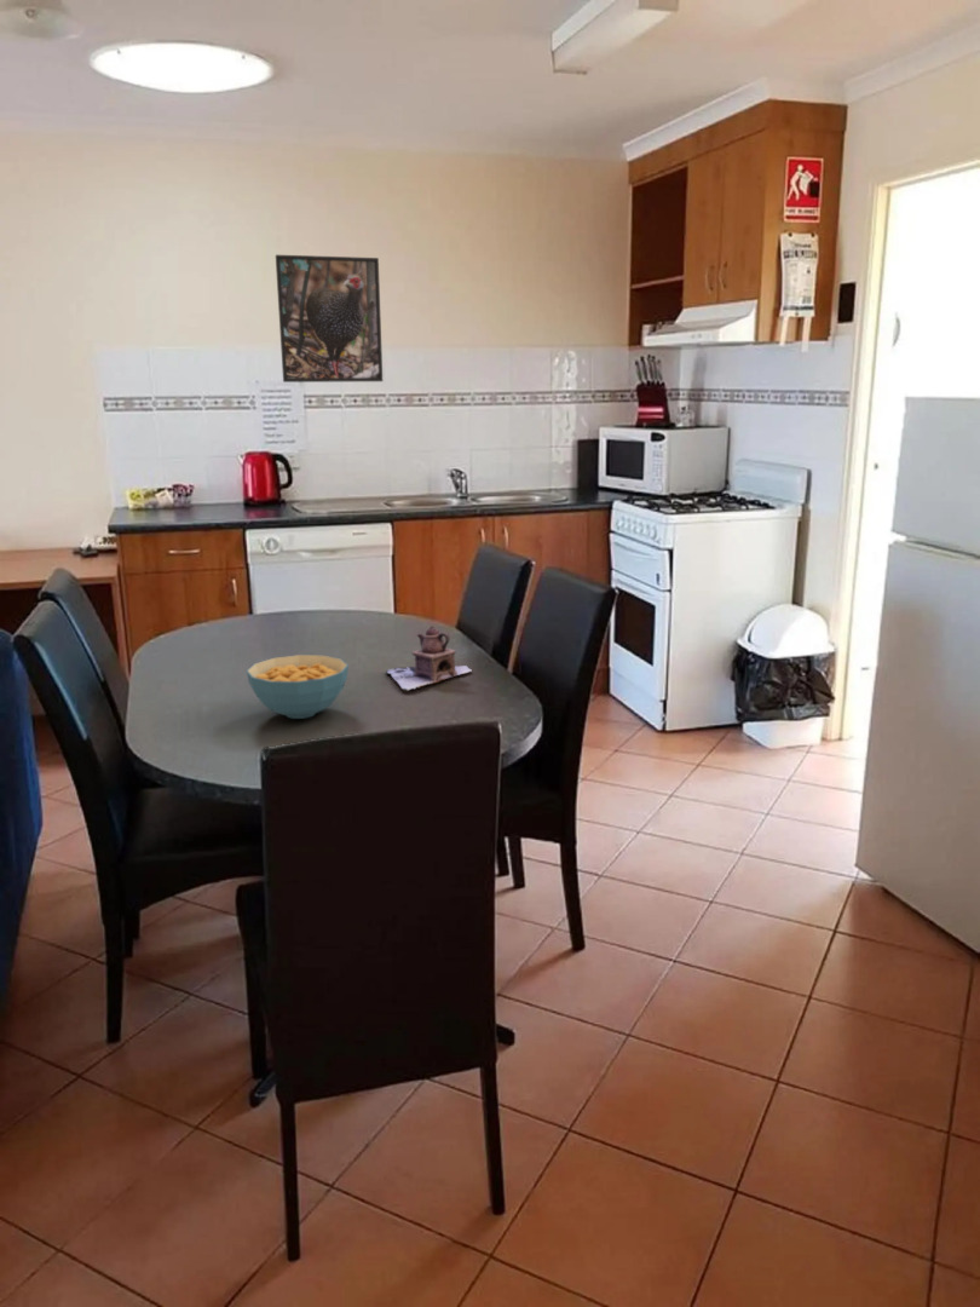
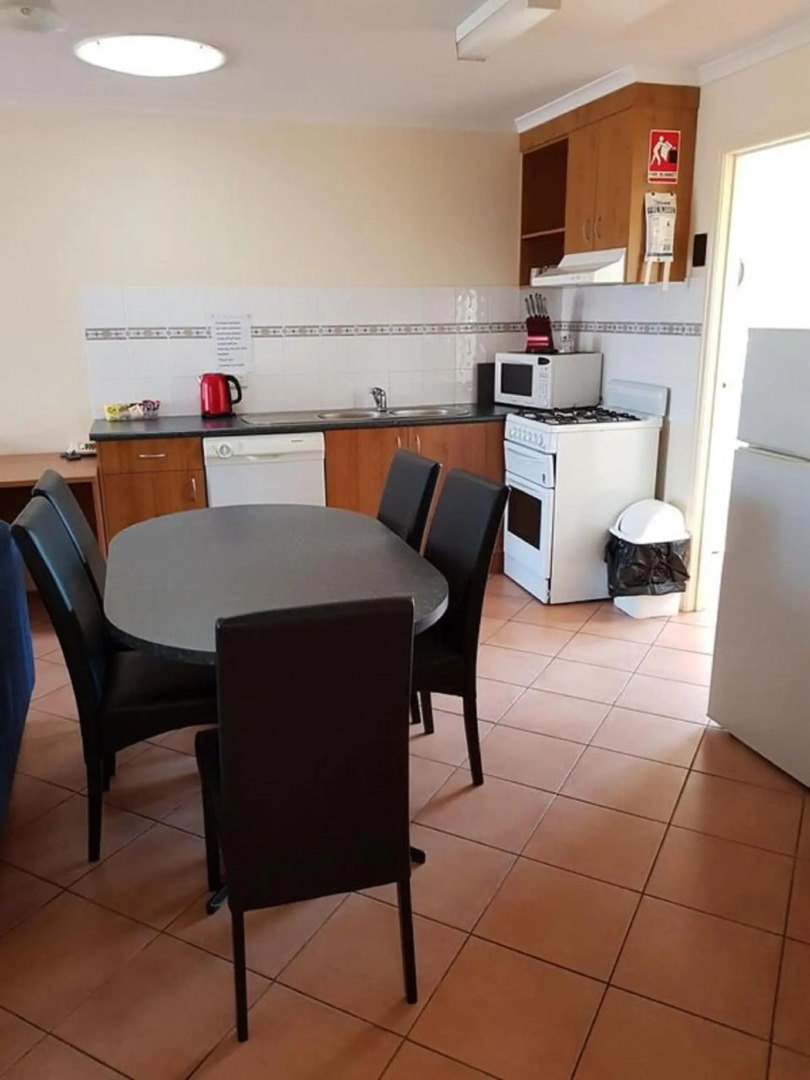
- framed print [275,254,384,384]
- cereal bowl [246,654,350,720]
- teapot [385,626,472,692]
